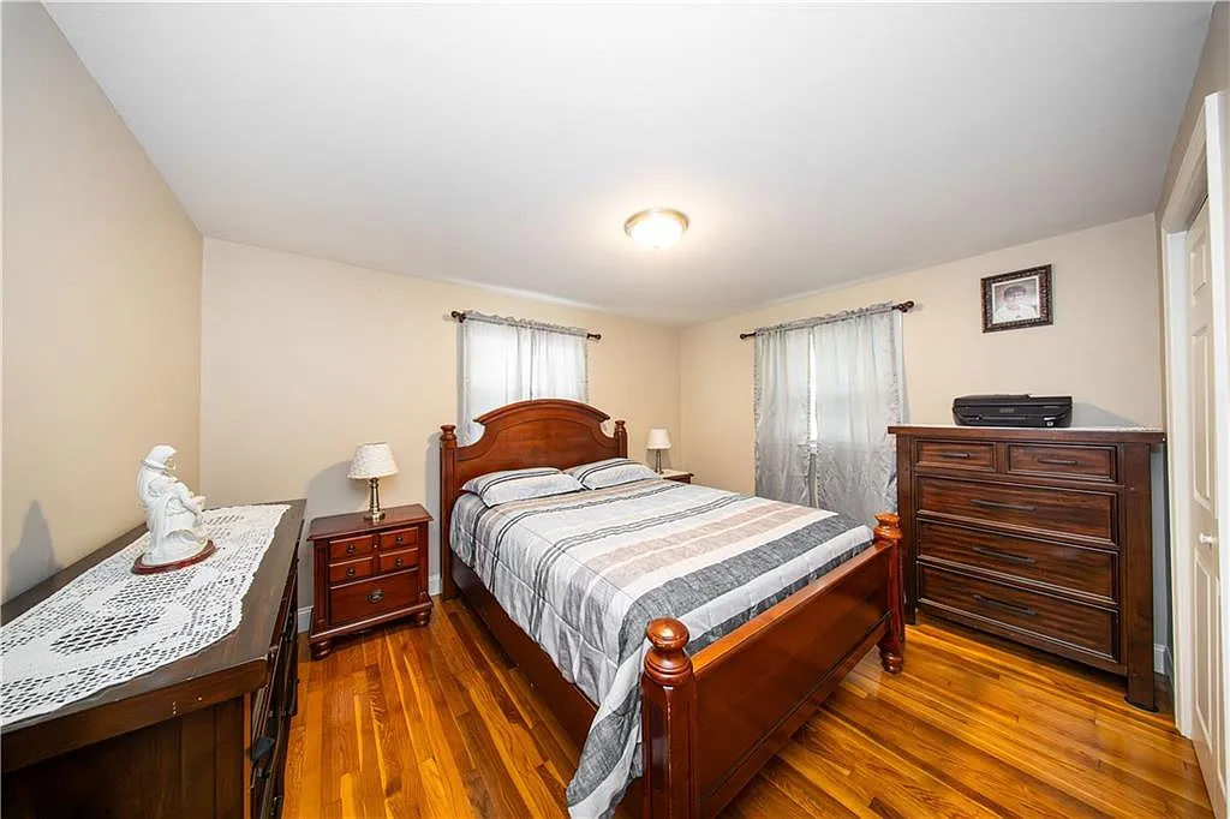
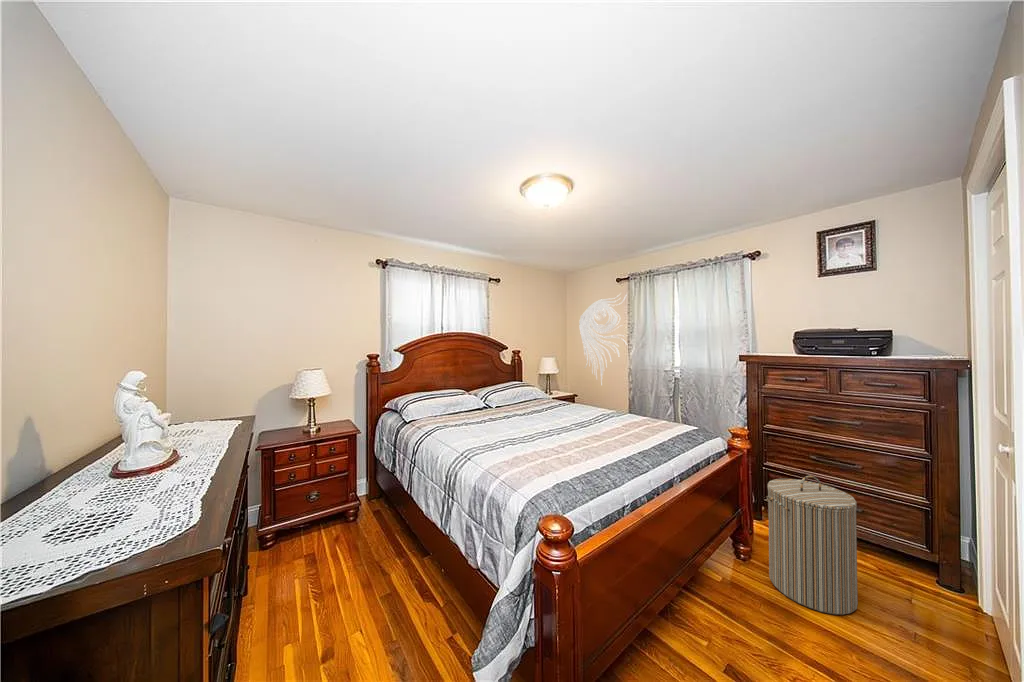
+ wall sculpture [578,292,628,386]
+ laundry hamper [765,474,859,616]
